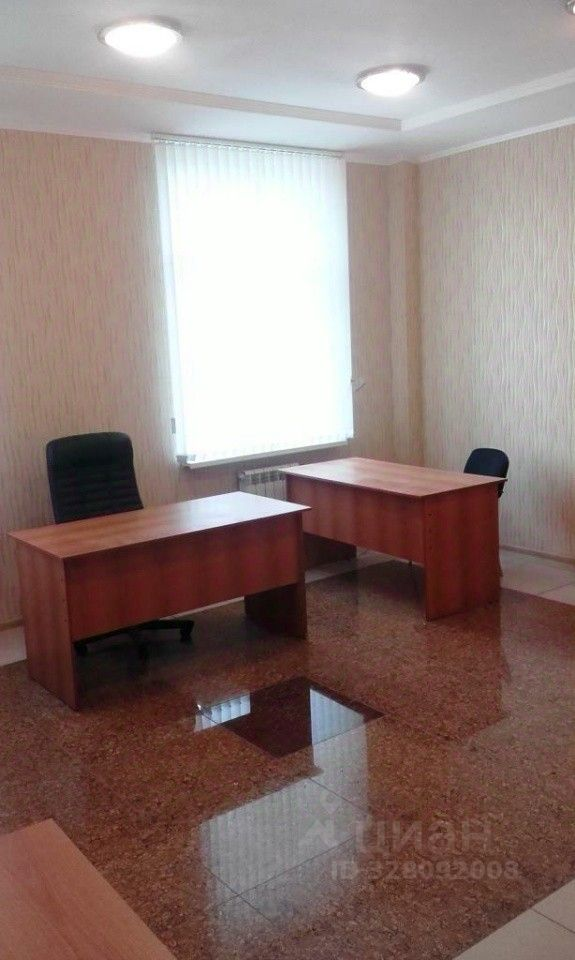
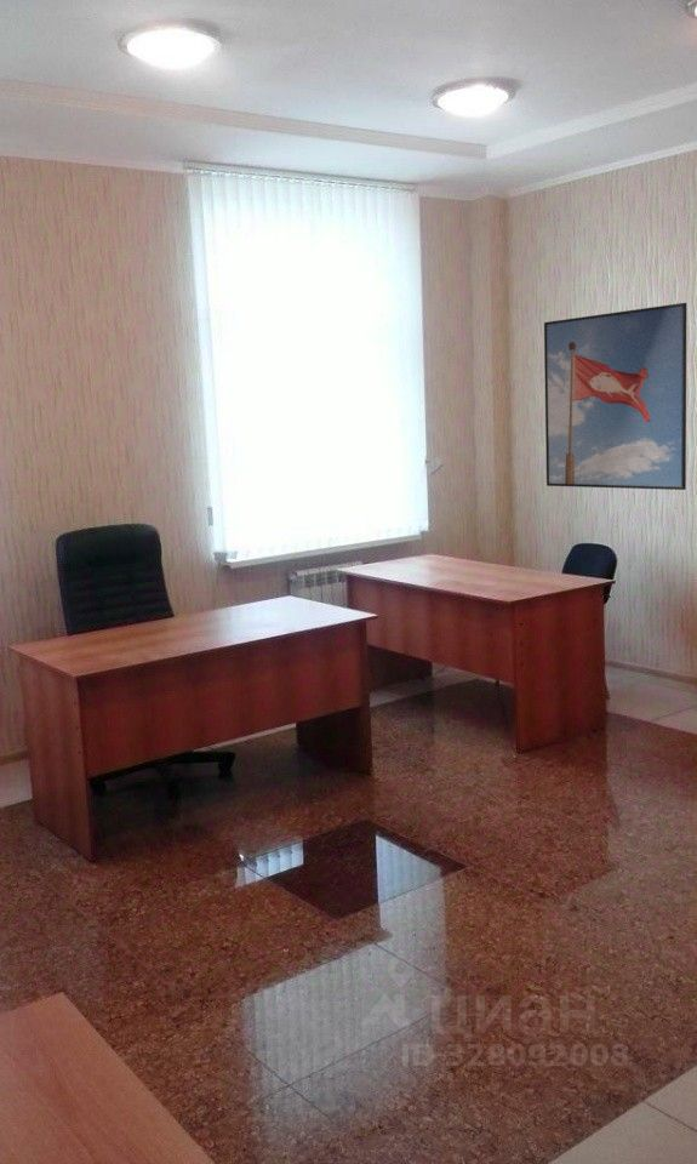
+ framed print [543,302,689,491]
